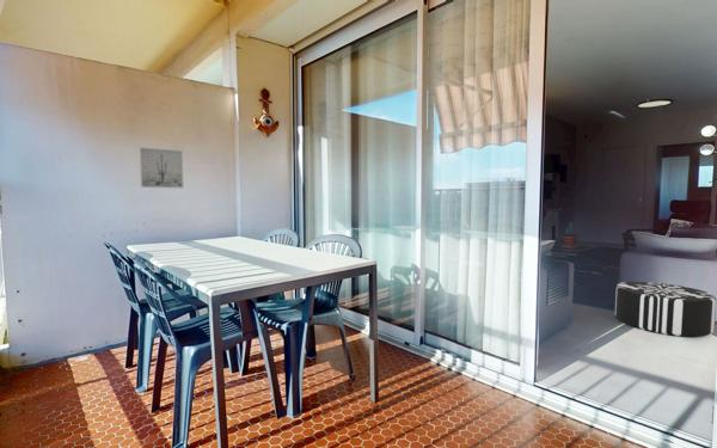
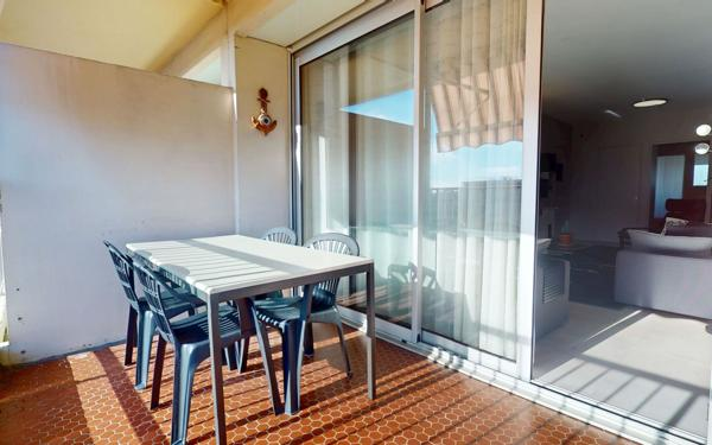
- pouf [613,281,717,338]
- wall art [137,146,184,189]
